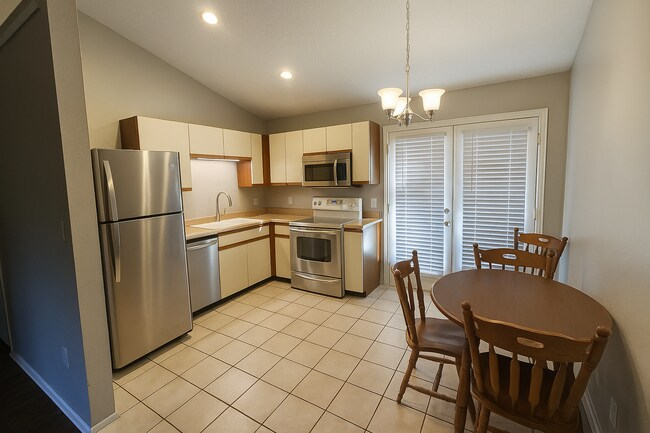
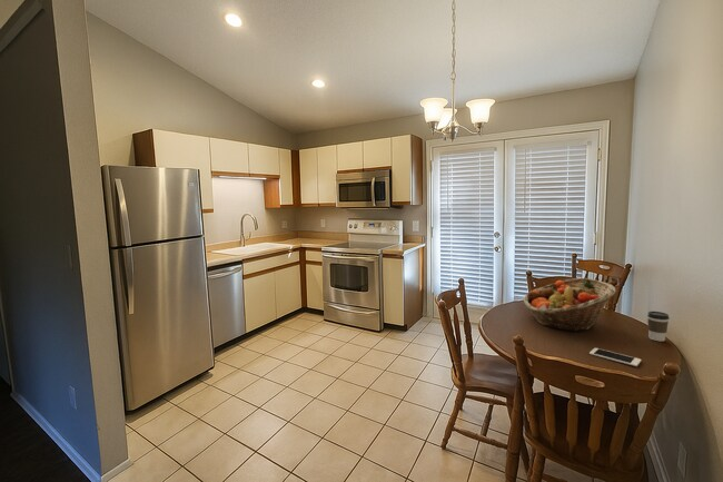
+ fruit basket [523,277,617,333]
+ coffee cup [646,311,671,342]
+ cell phone [588,347,642,367]
